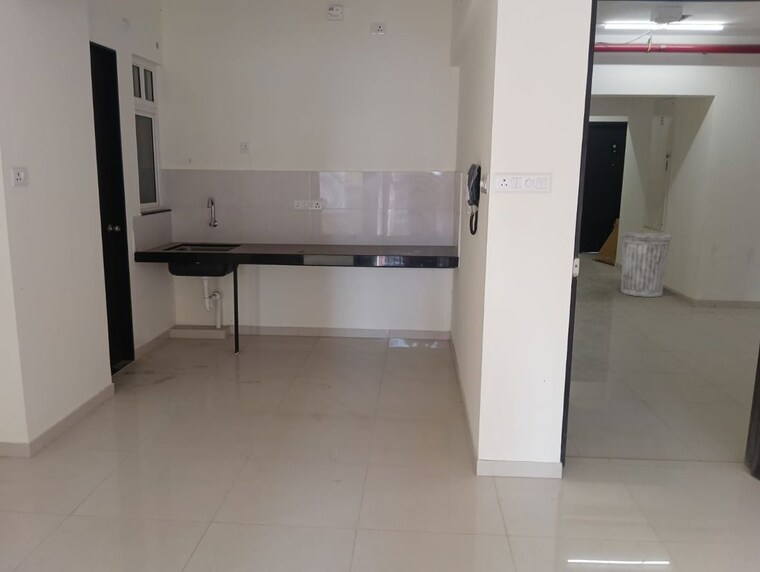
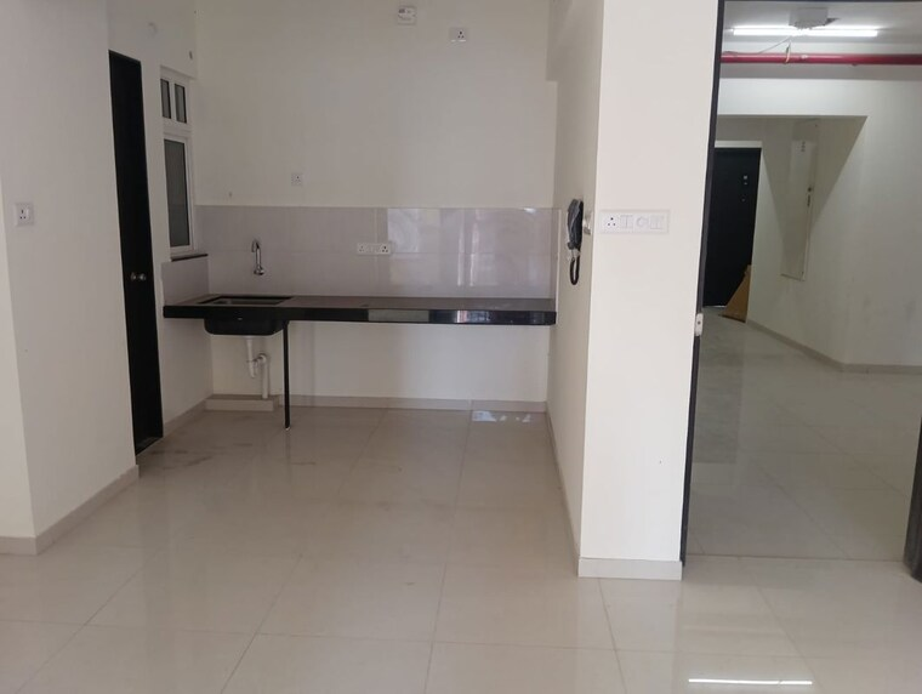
- trash can [620,231,673,298]
